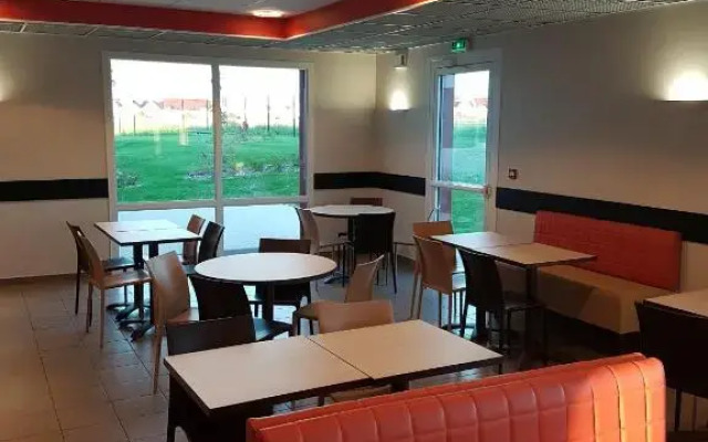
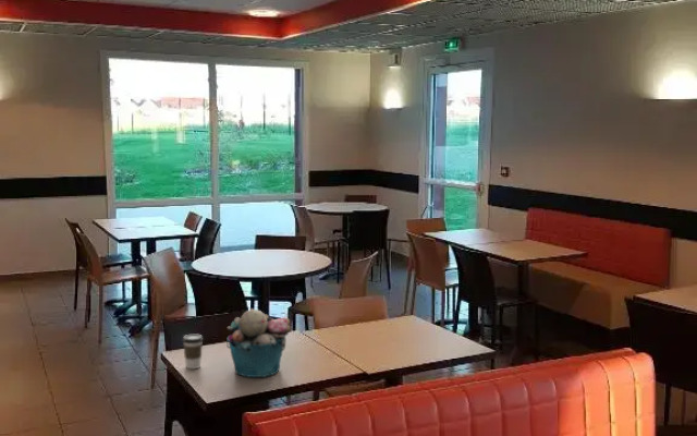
+ coffee cup [182,334,204,370]
+ bucket [225,307,292,378]
